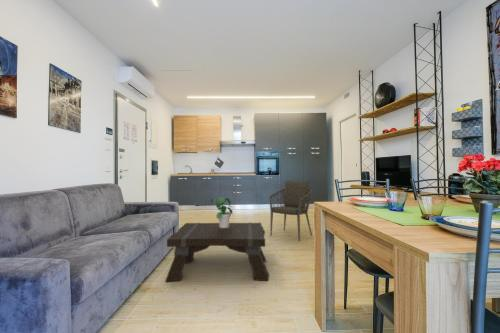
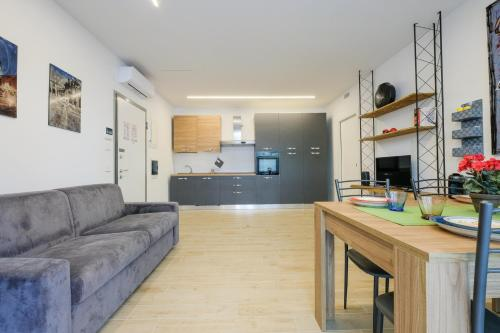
- coffee table [164,222,270,283]
- armchair [268,180,313,242]
- potted plant [210,196,235,228]
